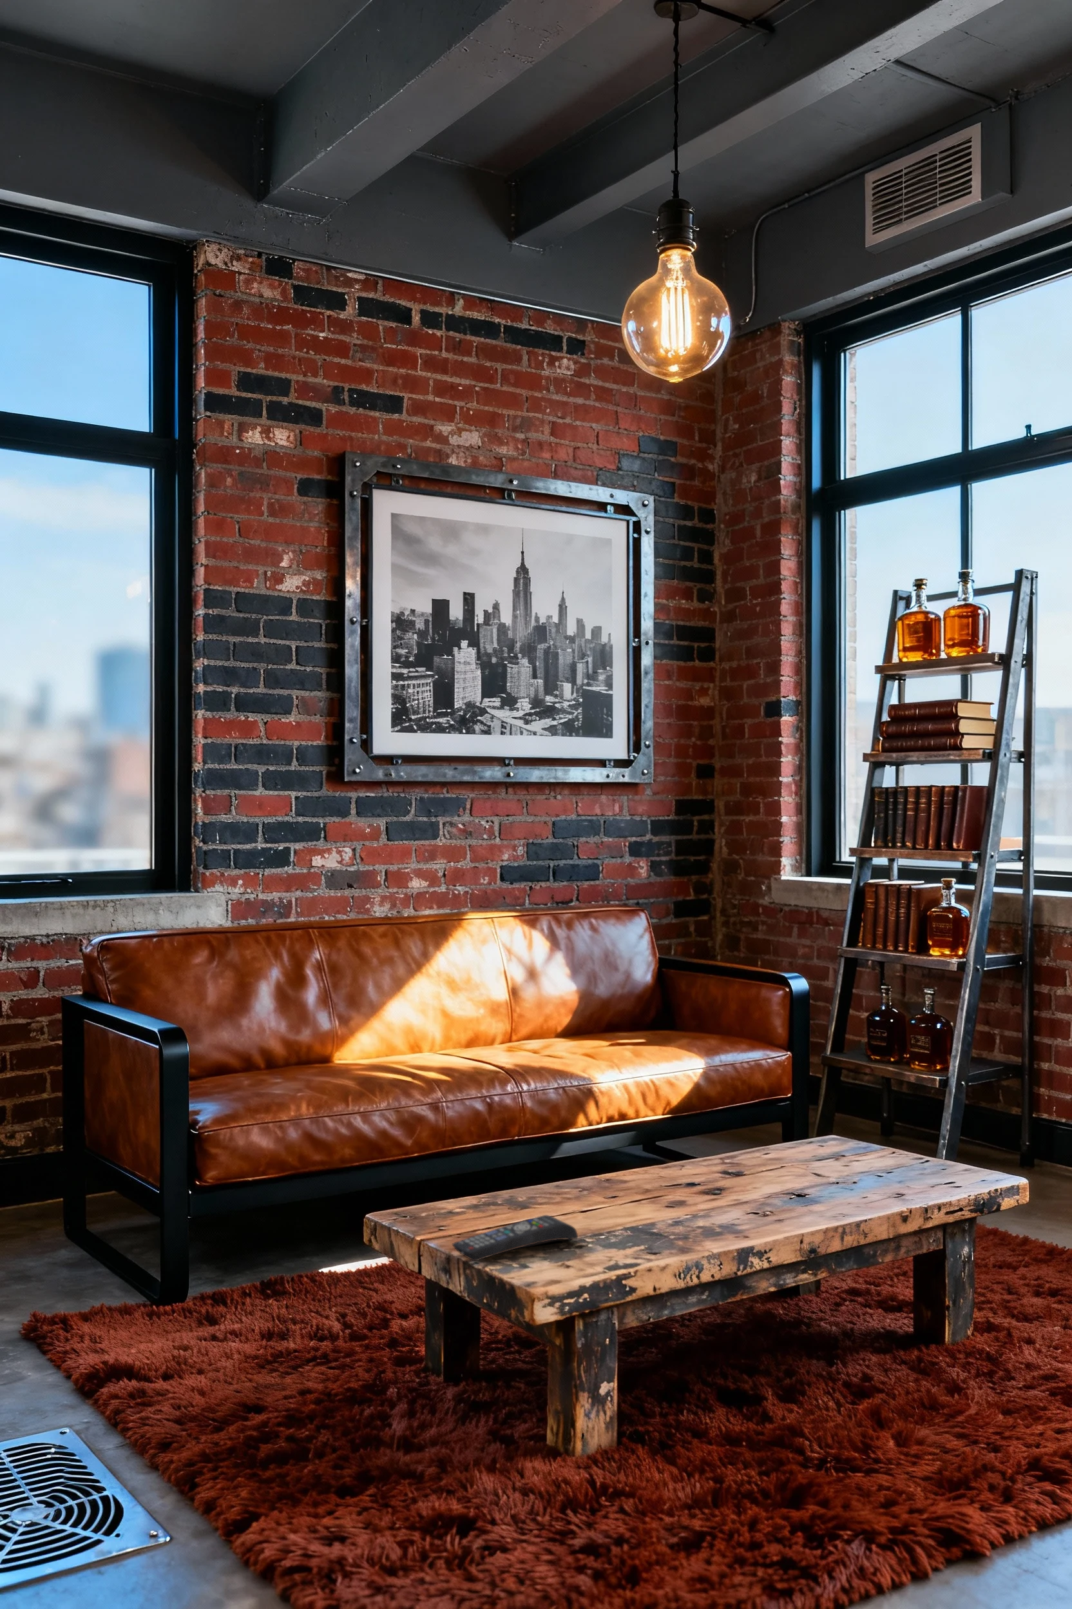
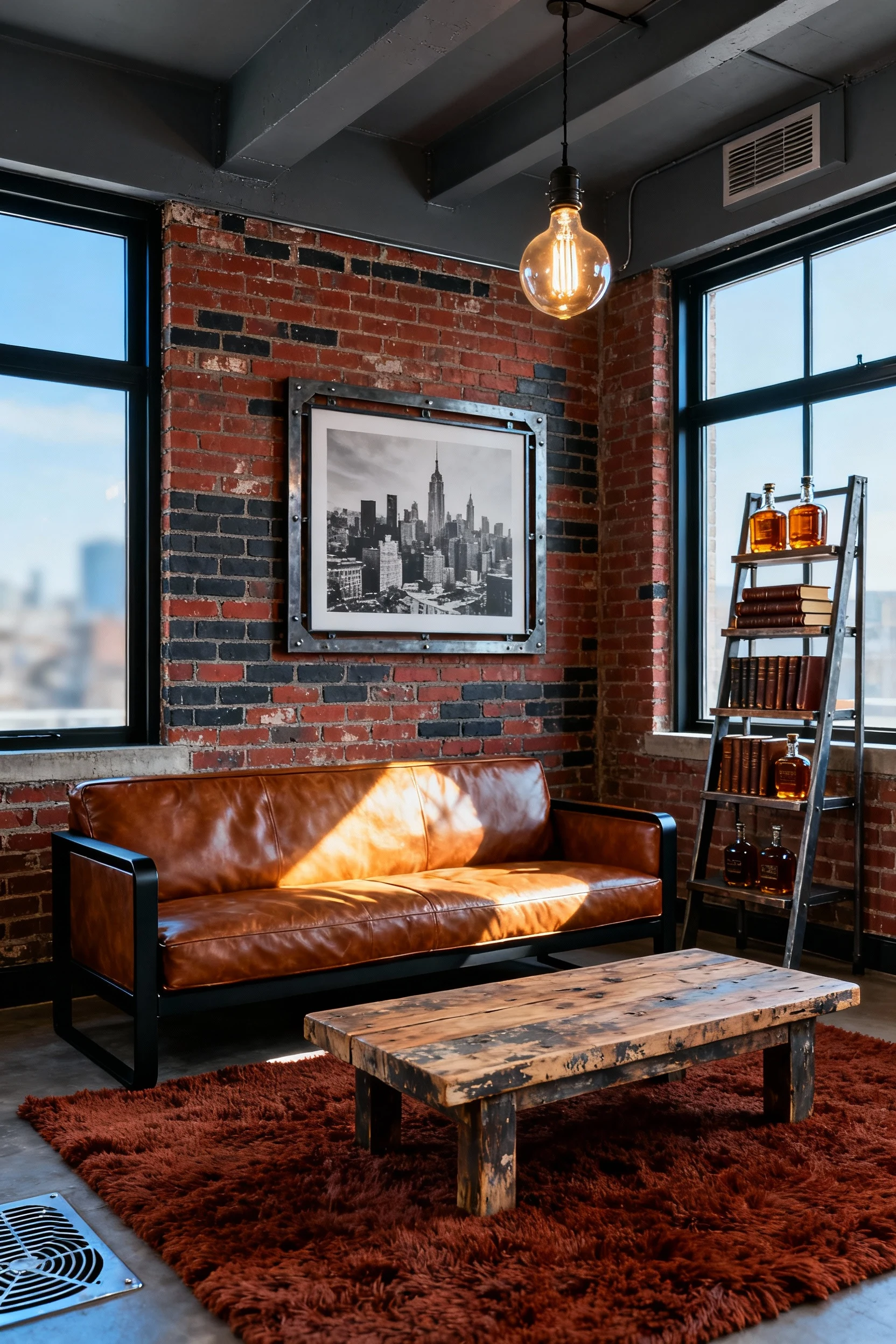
- remote control [451,1214,579,1262]
